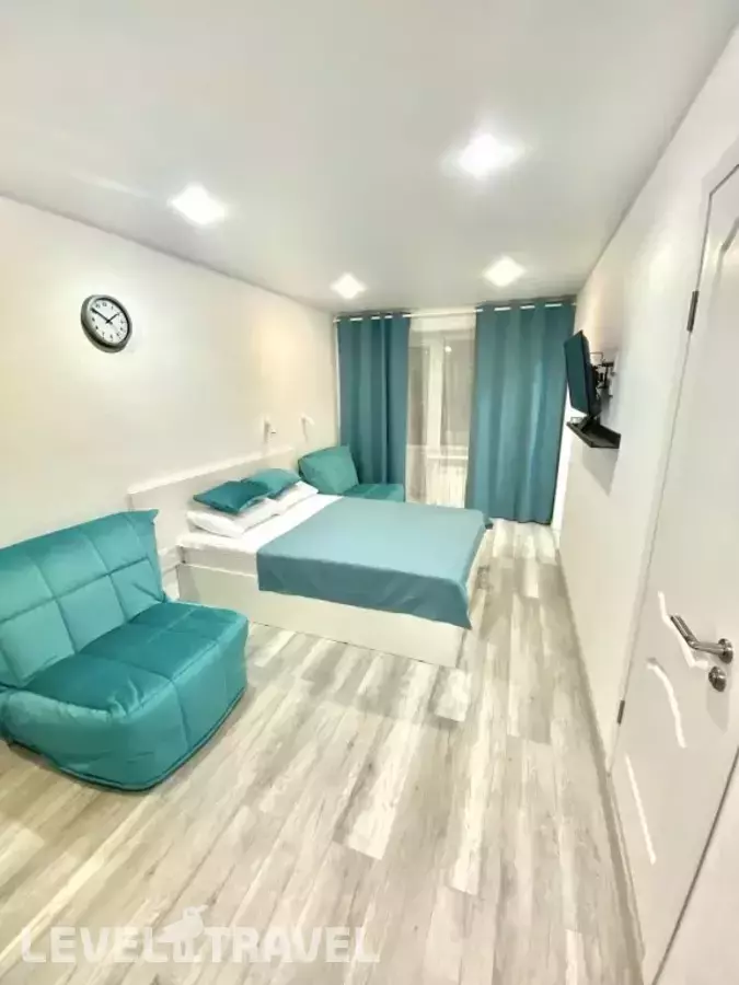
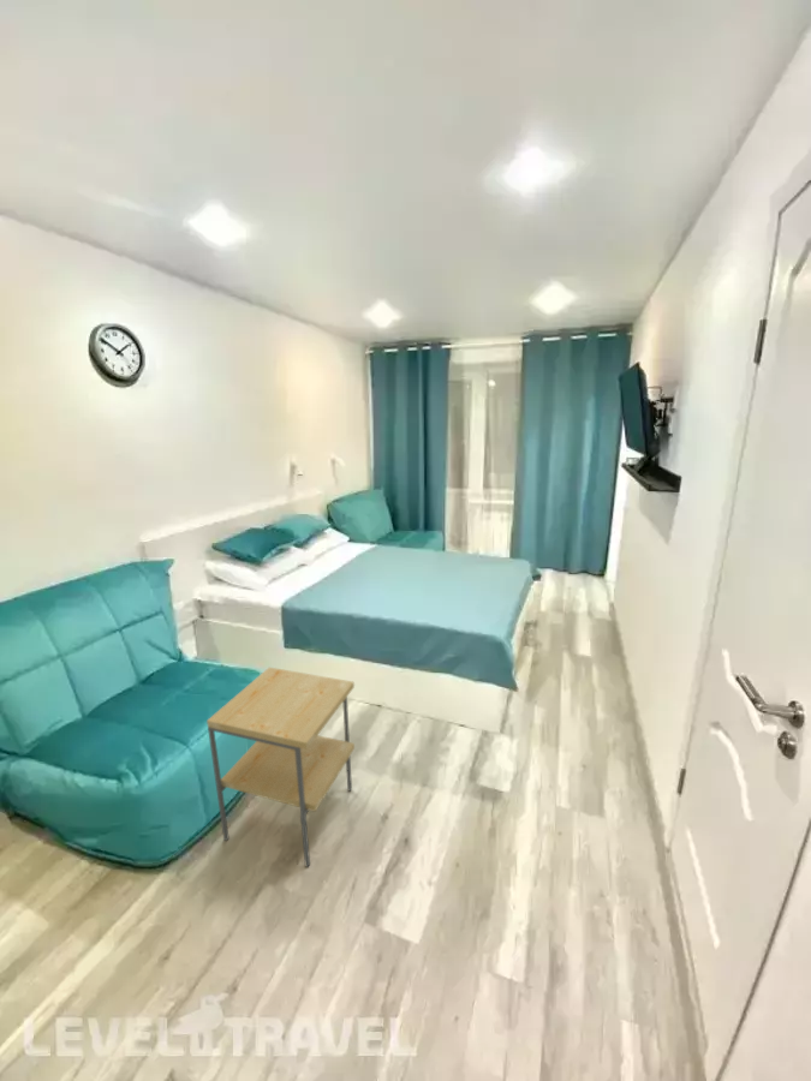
+ side table [205,667,356,868]
